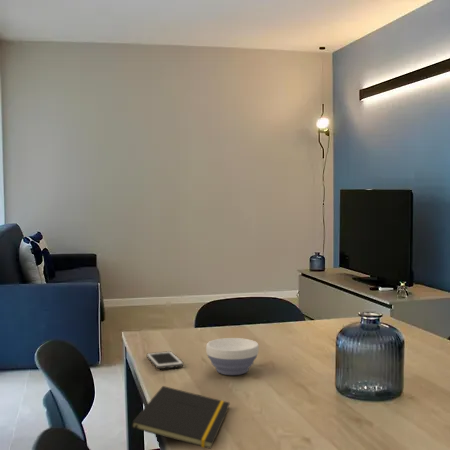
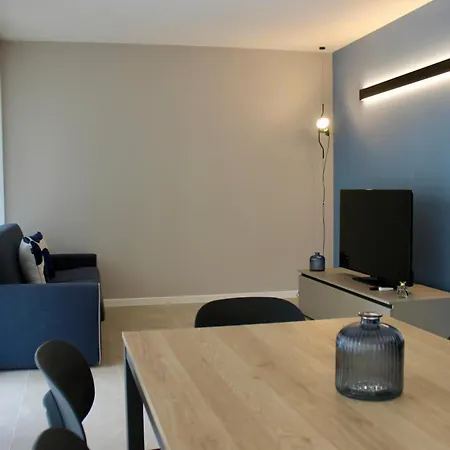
- notepad [130,385,231,450]
- bowl [205,337,260,376]
- cell phone [146,350,184,370]
